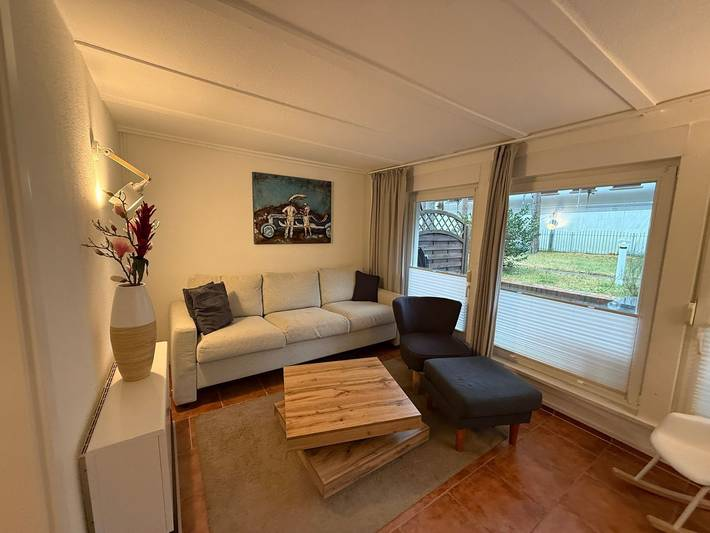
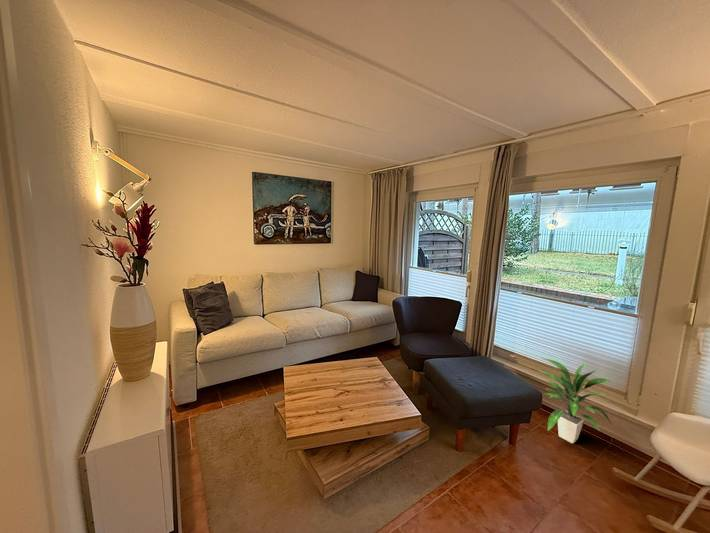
+ indoor plant [538,357,613,444]
